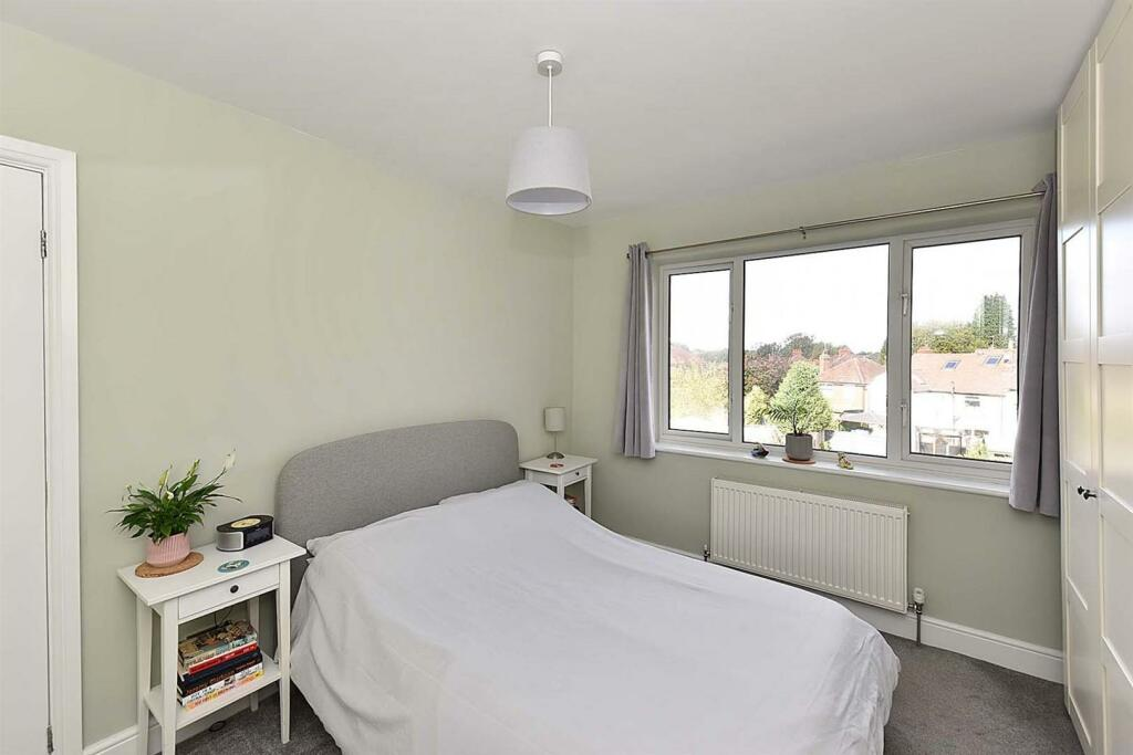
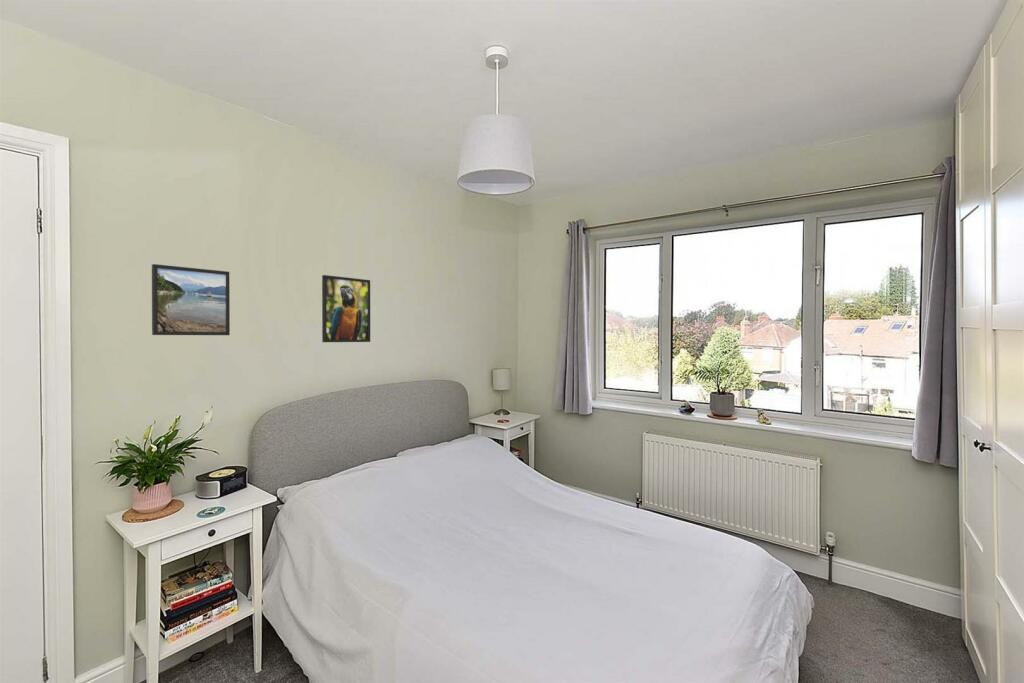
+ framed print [321,274,371,343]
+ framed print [151,263,231,336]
